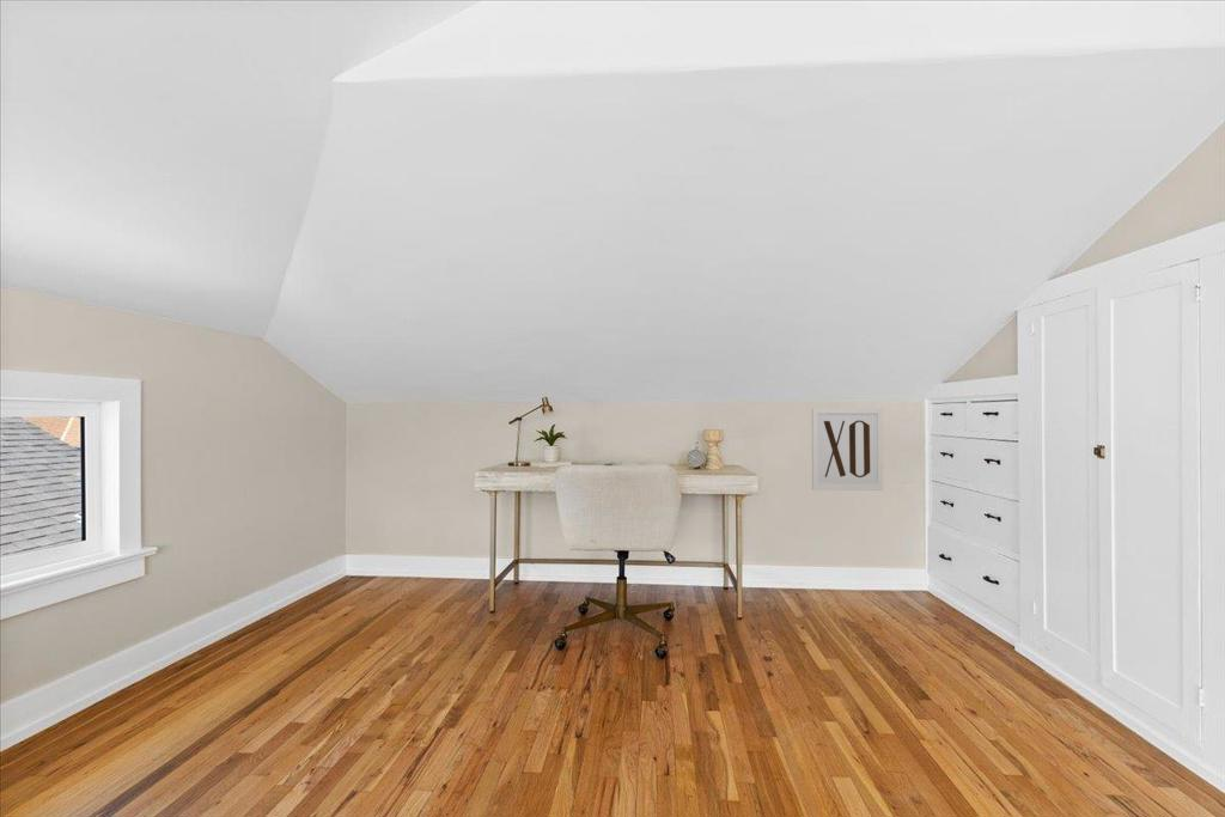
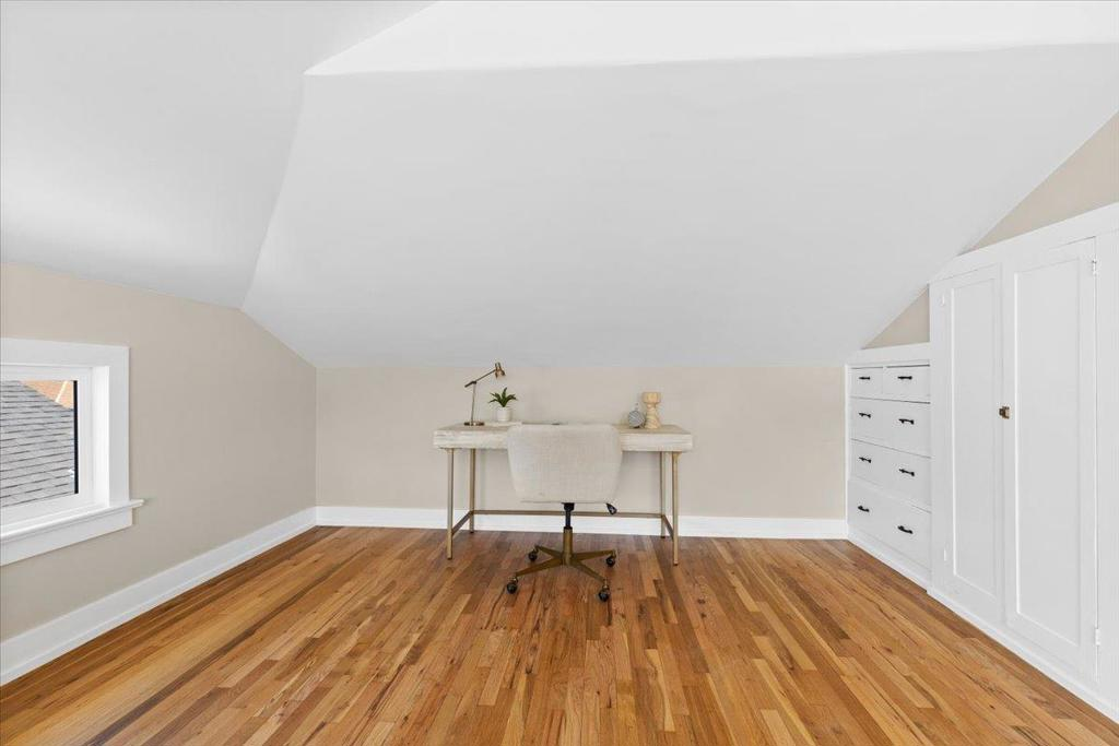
- wall art [811,407,884,492]
